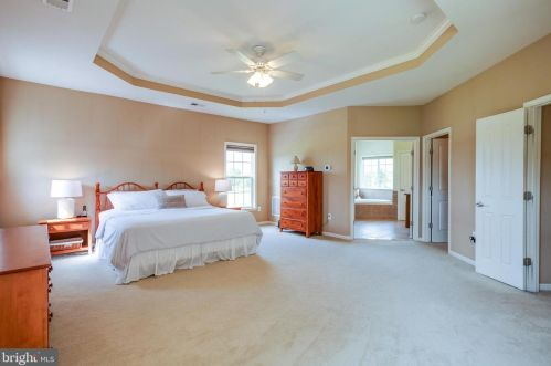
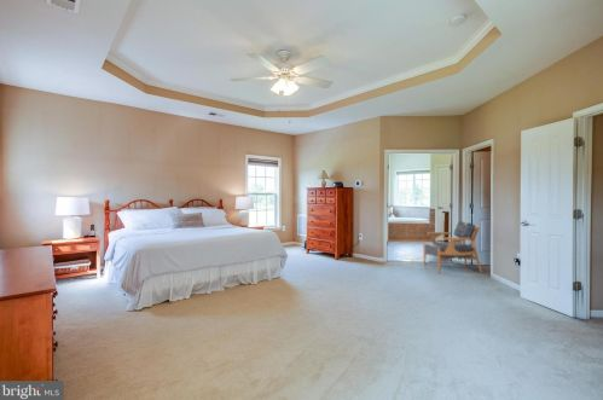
+ armchair [422,220,483,274]
